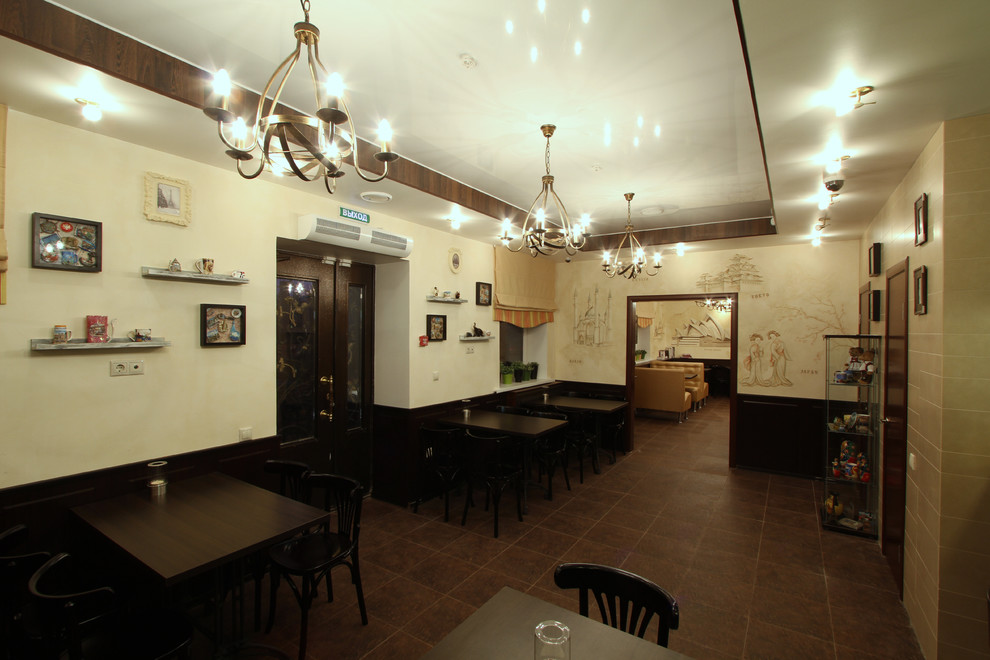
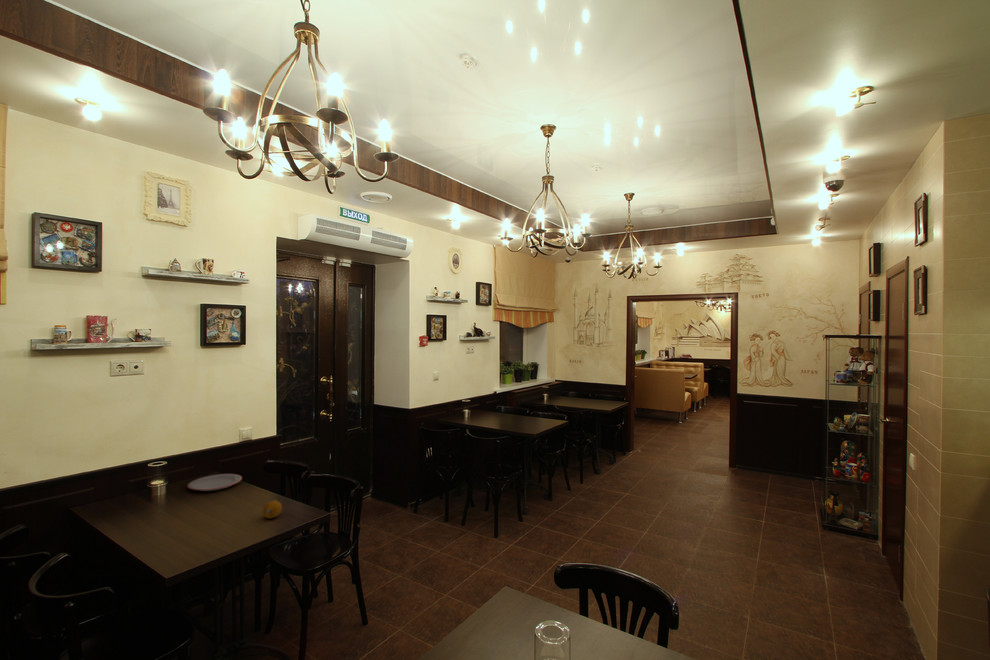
+ fruit [262,500,283,519]
+ plate [187,473,243,492]
